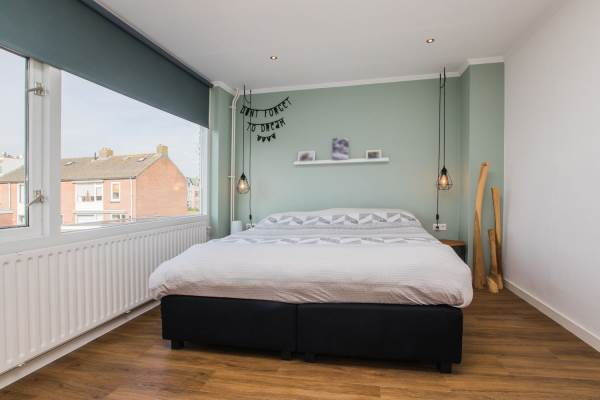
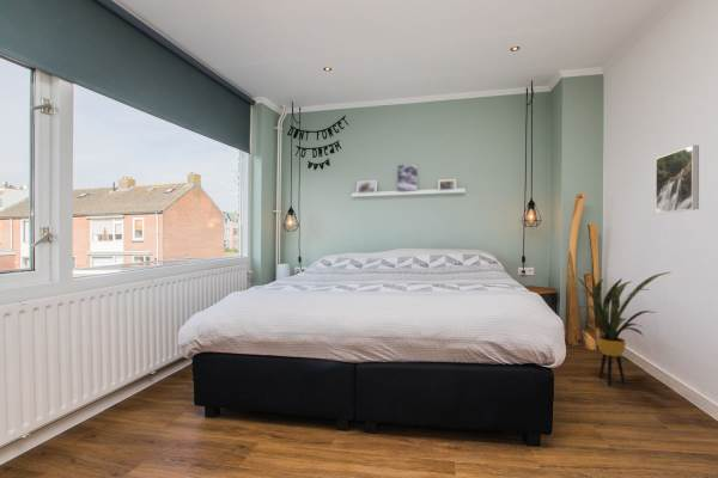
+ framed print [655,145,700,214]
+ house plant [570,271,671,386]
